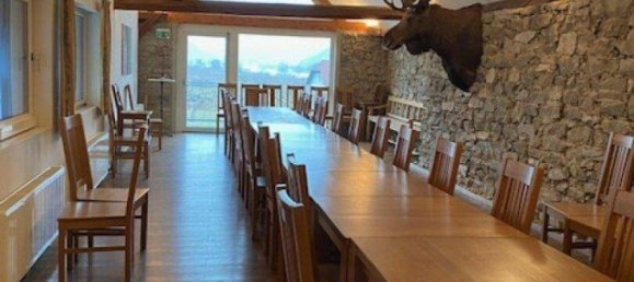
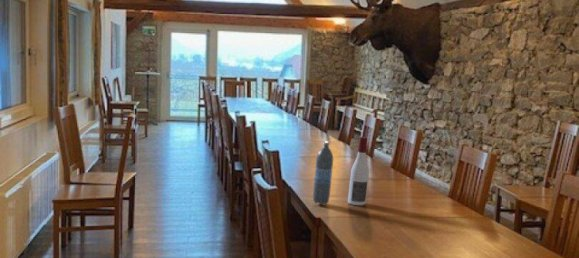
+ water bottle [312,140,334,206]
+ alcohol [347,136,370,206]
